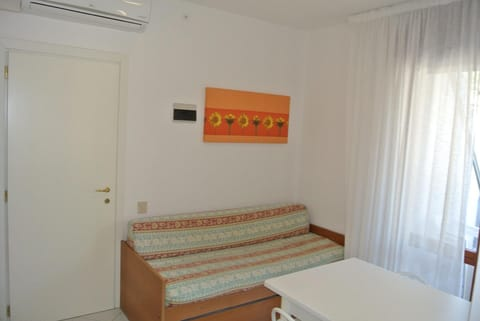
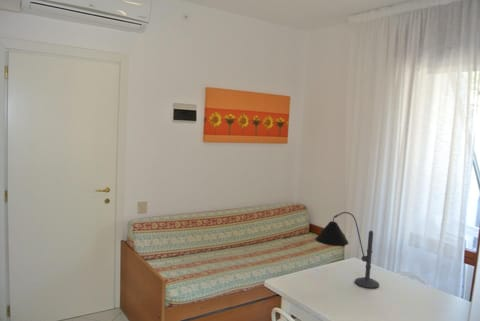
+ desk lamp [314,211,380,289]
